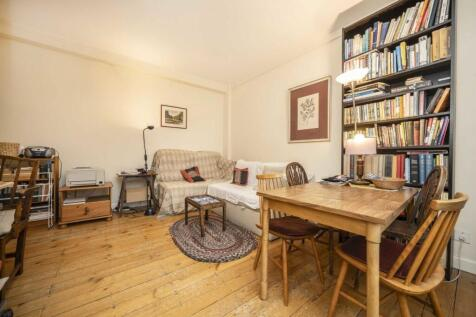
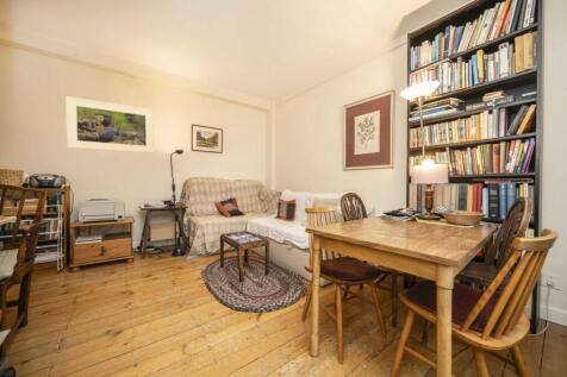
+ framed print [64,95,155,155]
